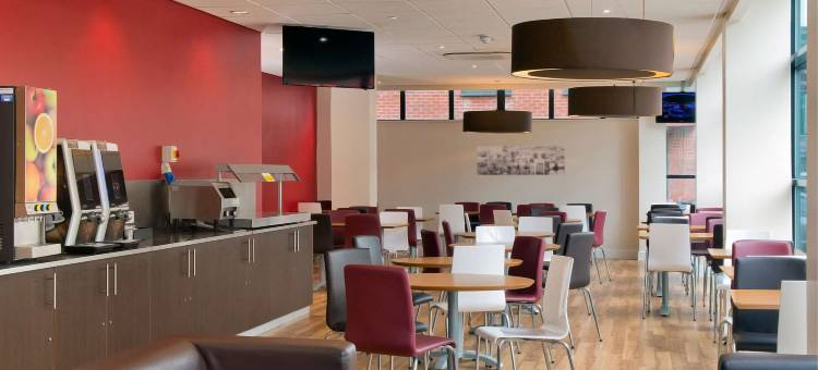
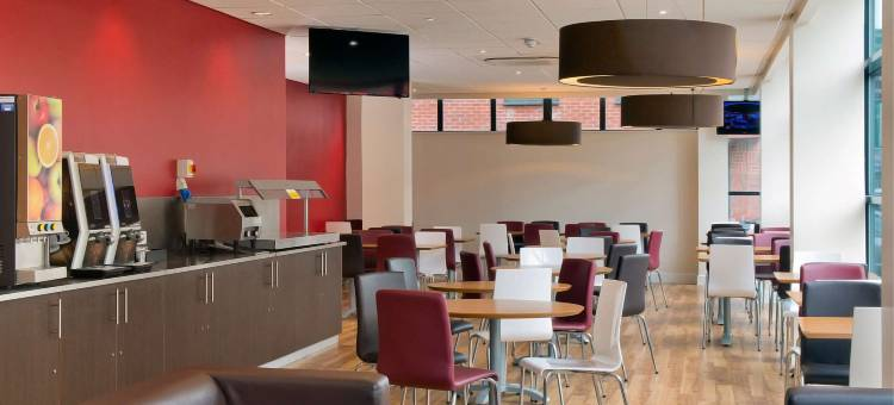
- wall art [476,145,566,176]
